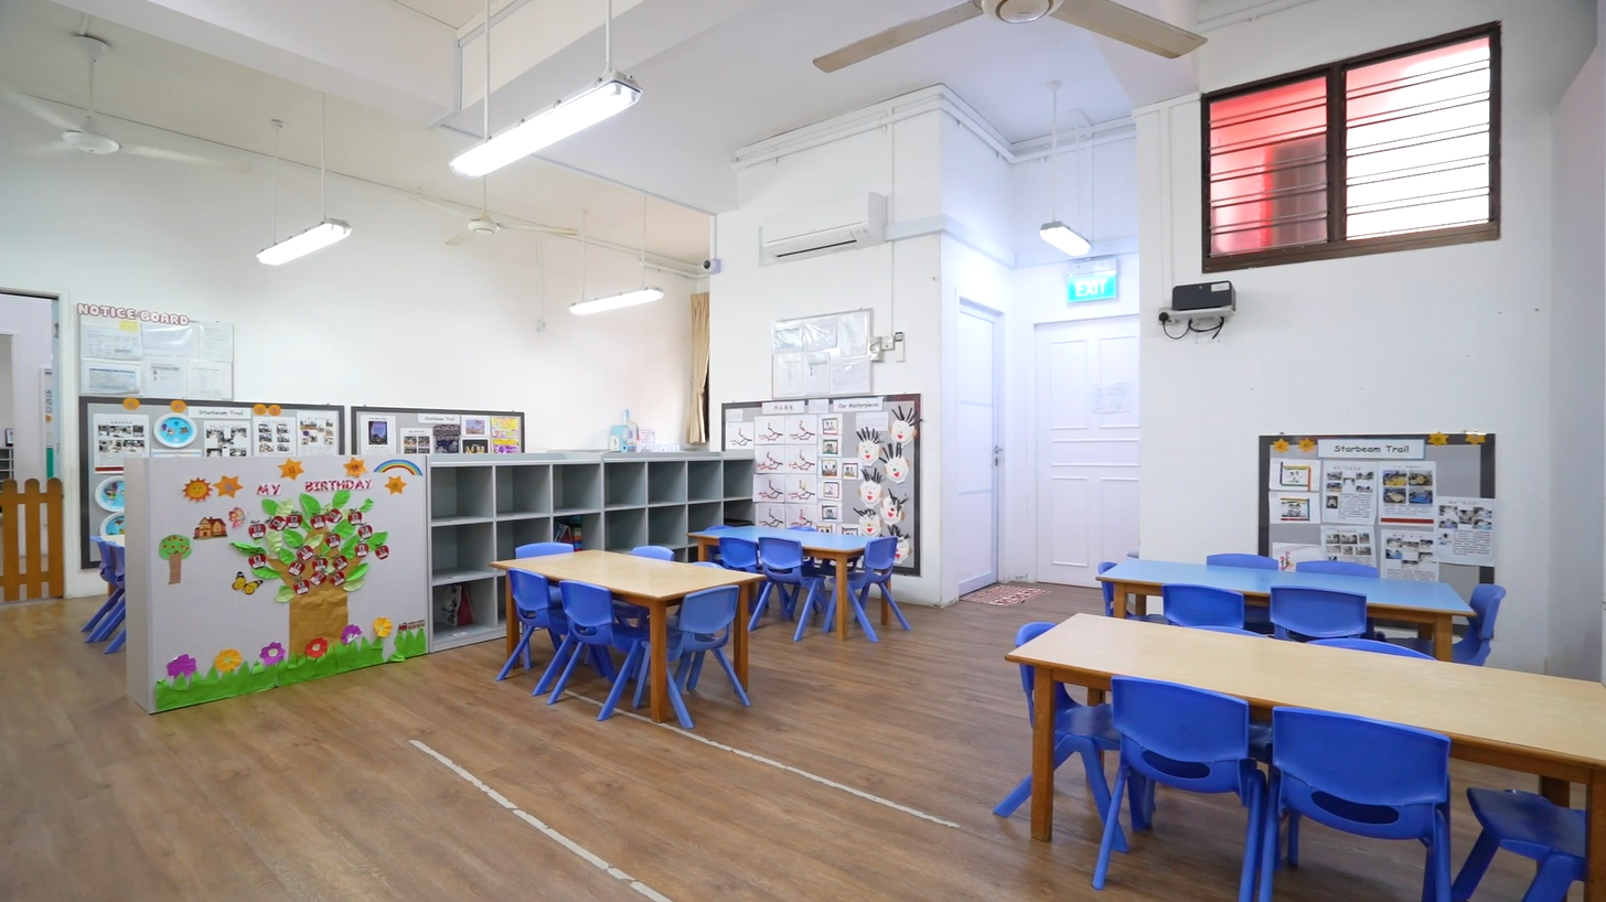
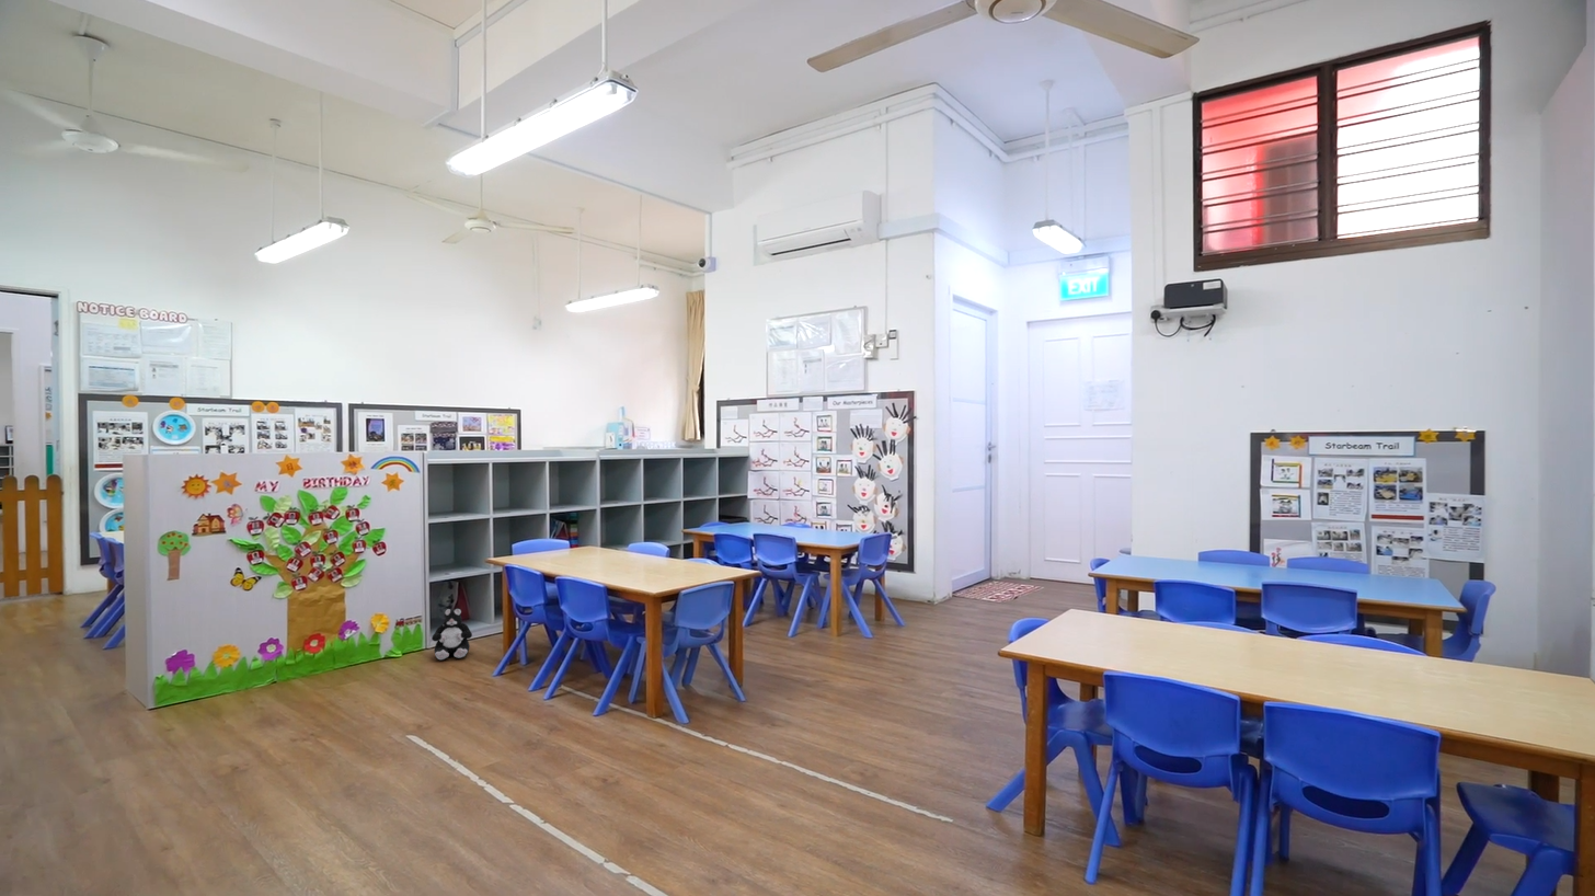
+ plush toy [431,607,473,660]
